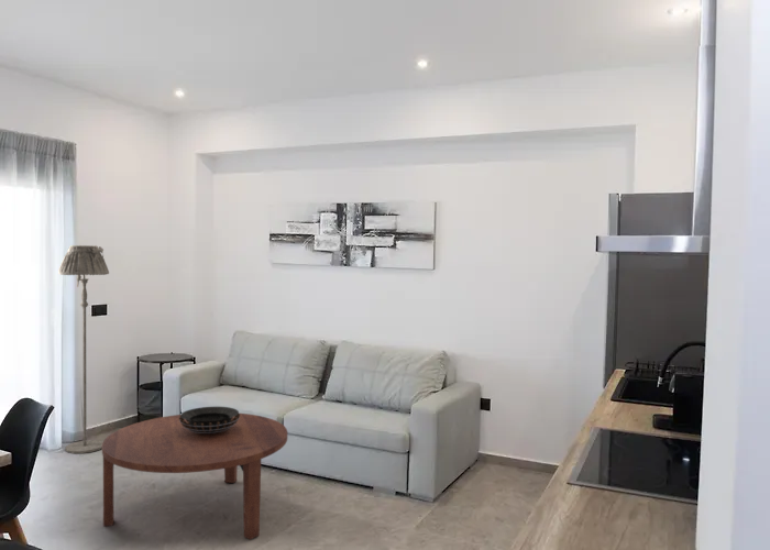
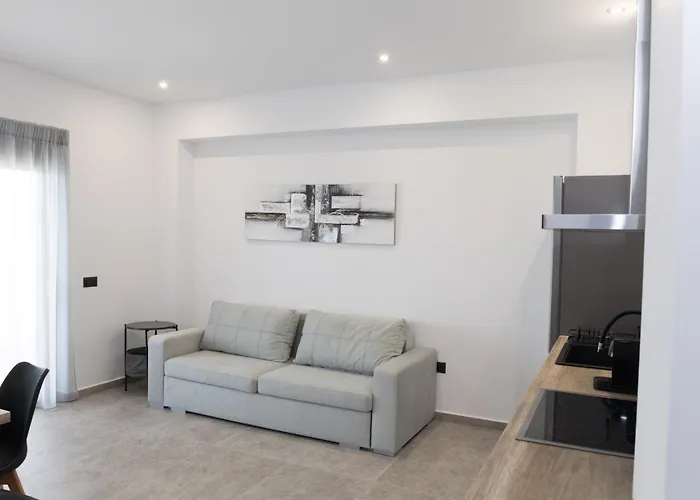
- coffee table [101,413,288,540]
- decorative bowl [179,406,241,433]
- floor lamp [57,244,110,454]
